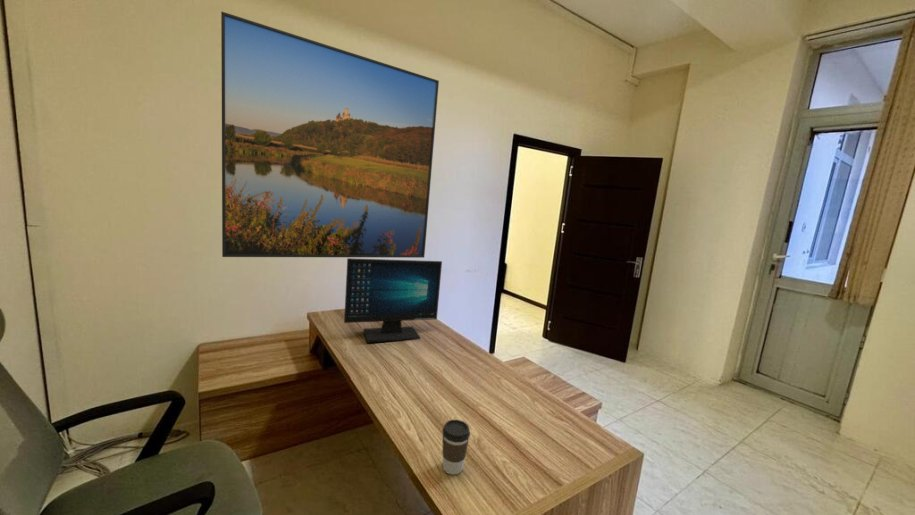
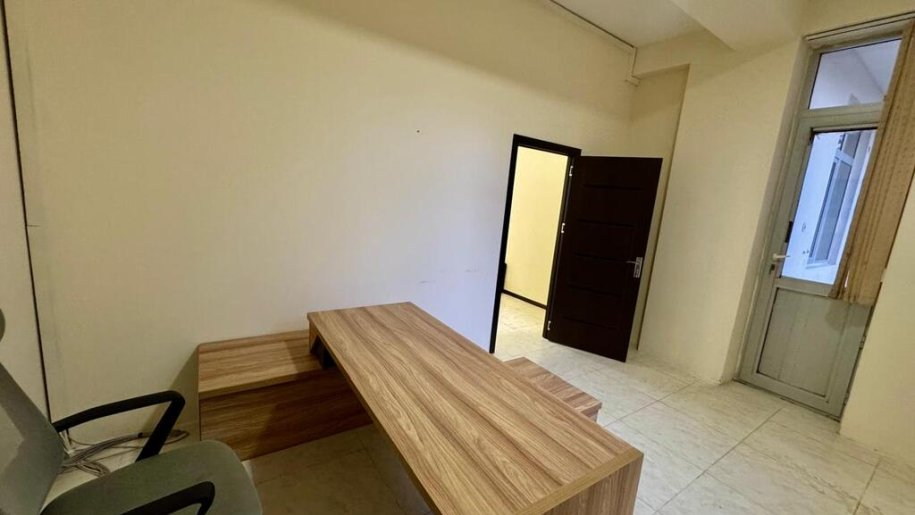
- coffee cup [441,419,471,476]
- computer monitor [343,257,443,344]
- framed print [220,11,440,259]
